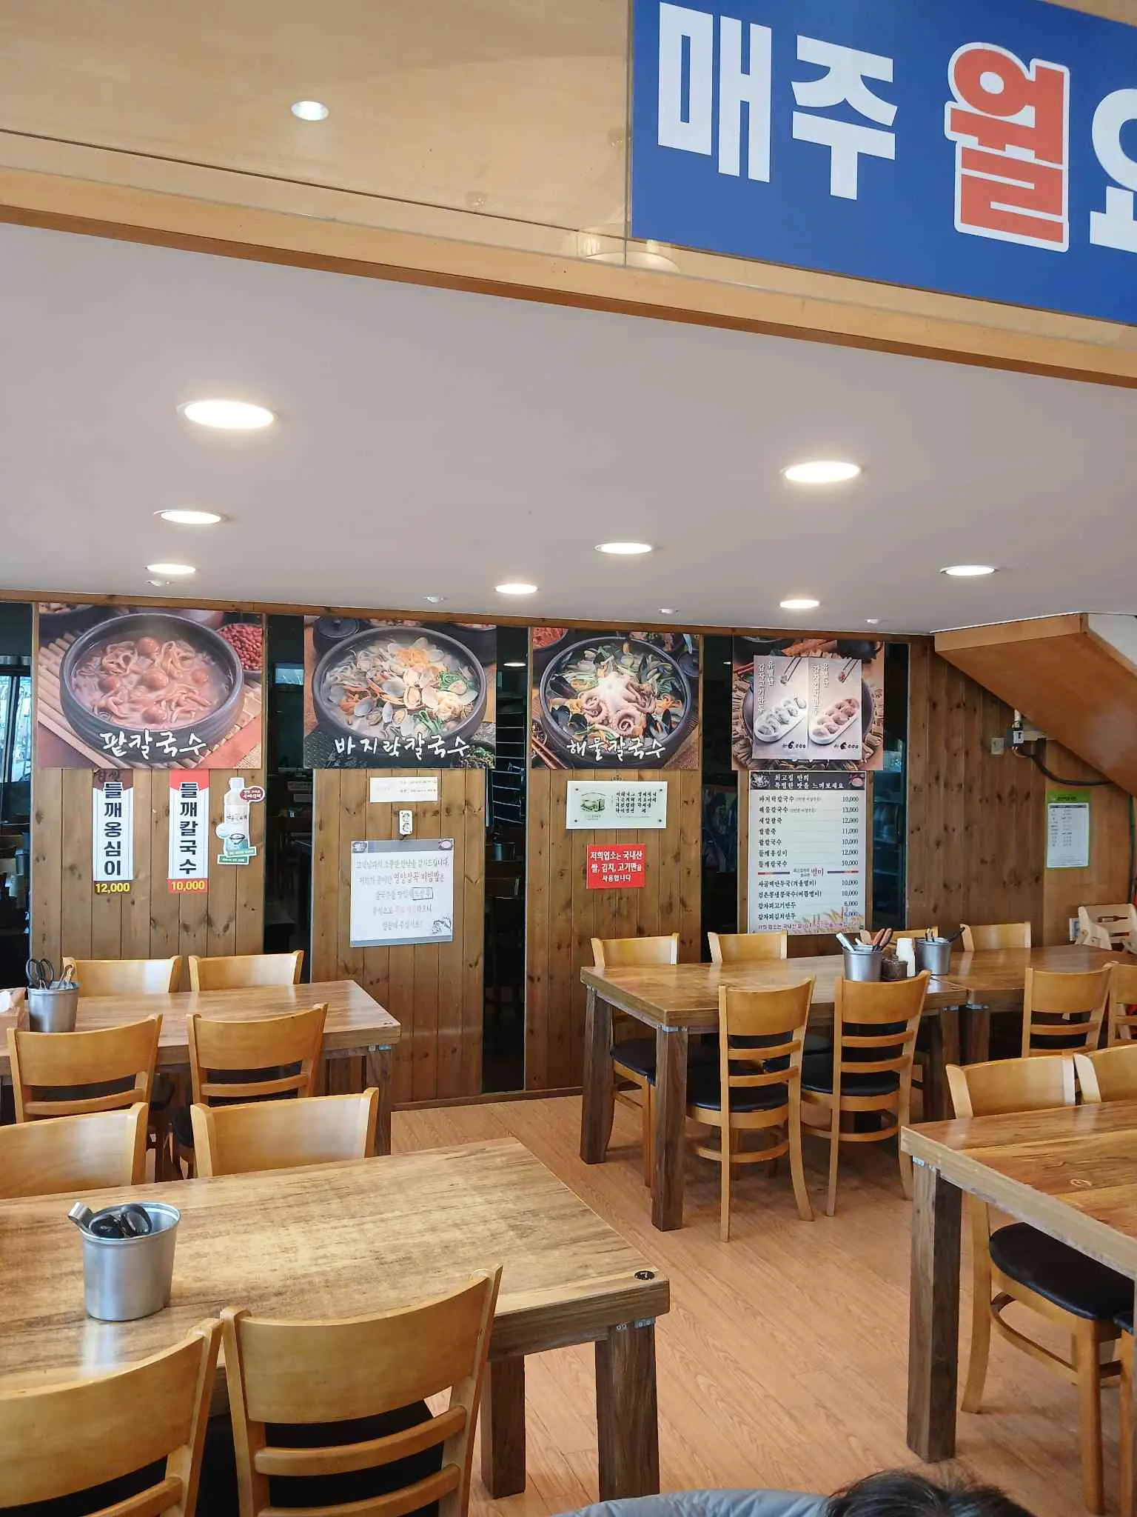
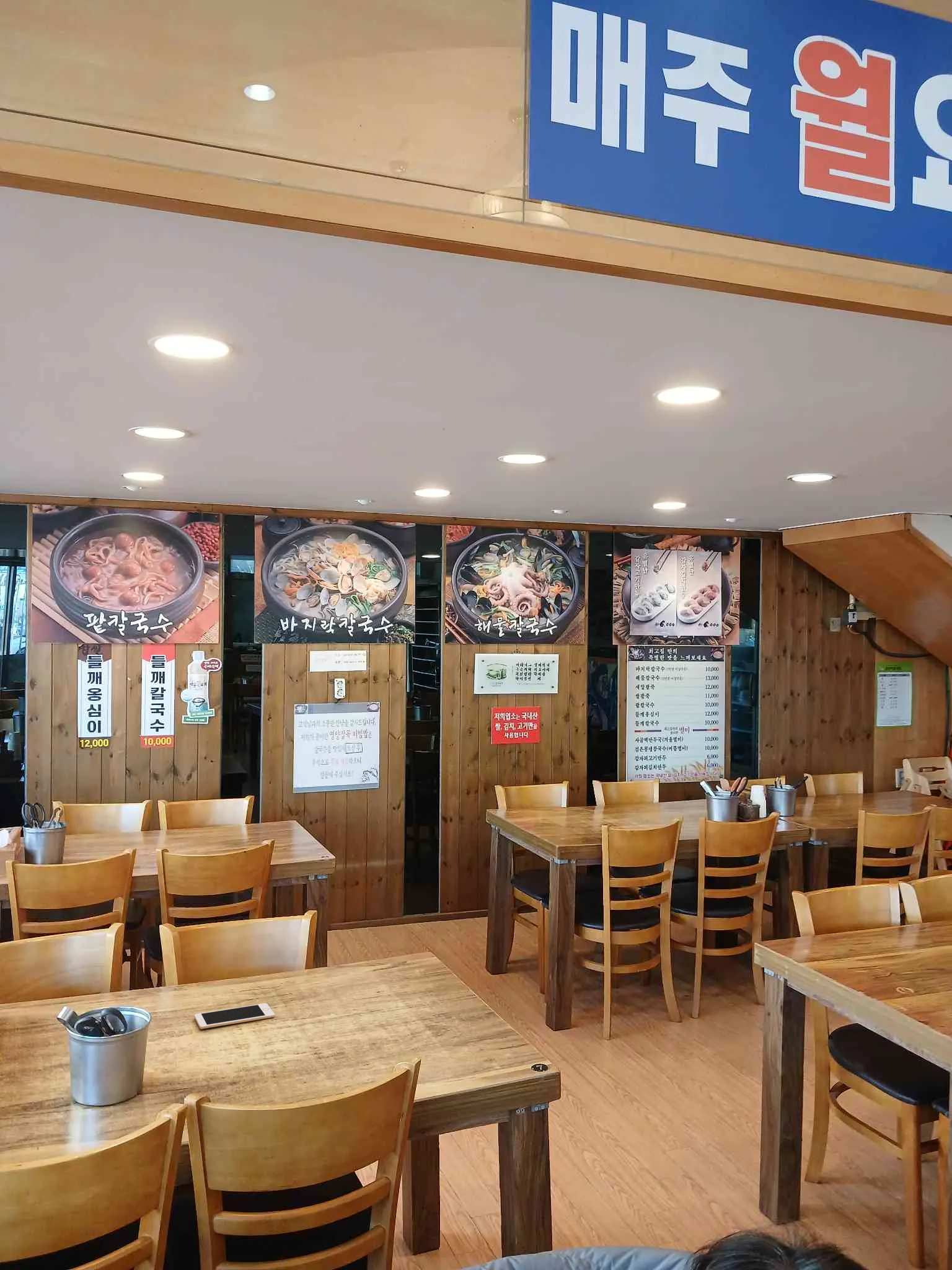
+ cell phone [194,1003,275,1029]
